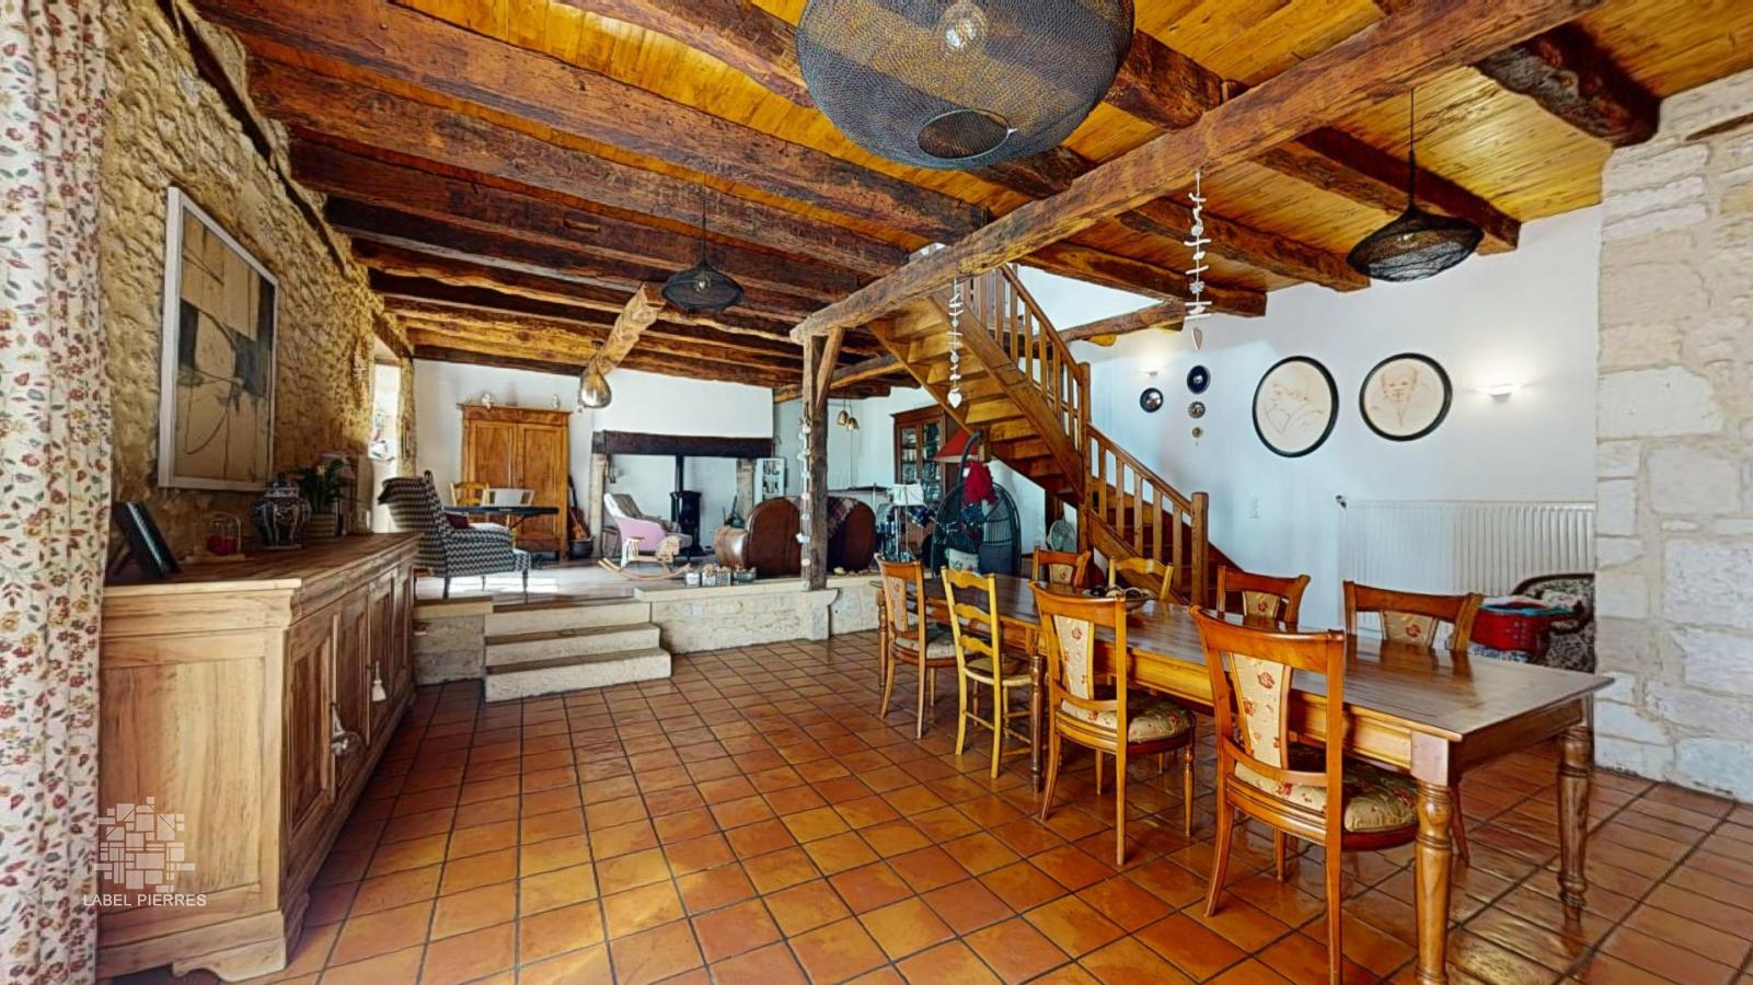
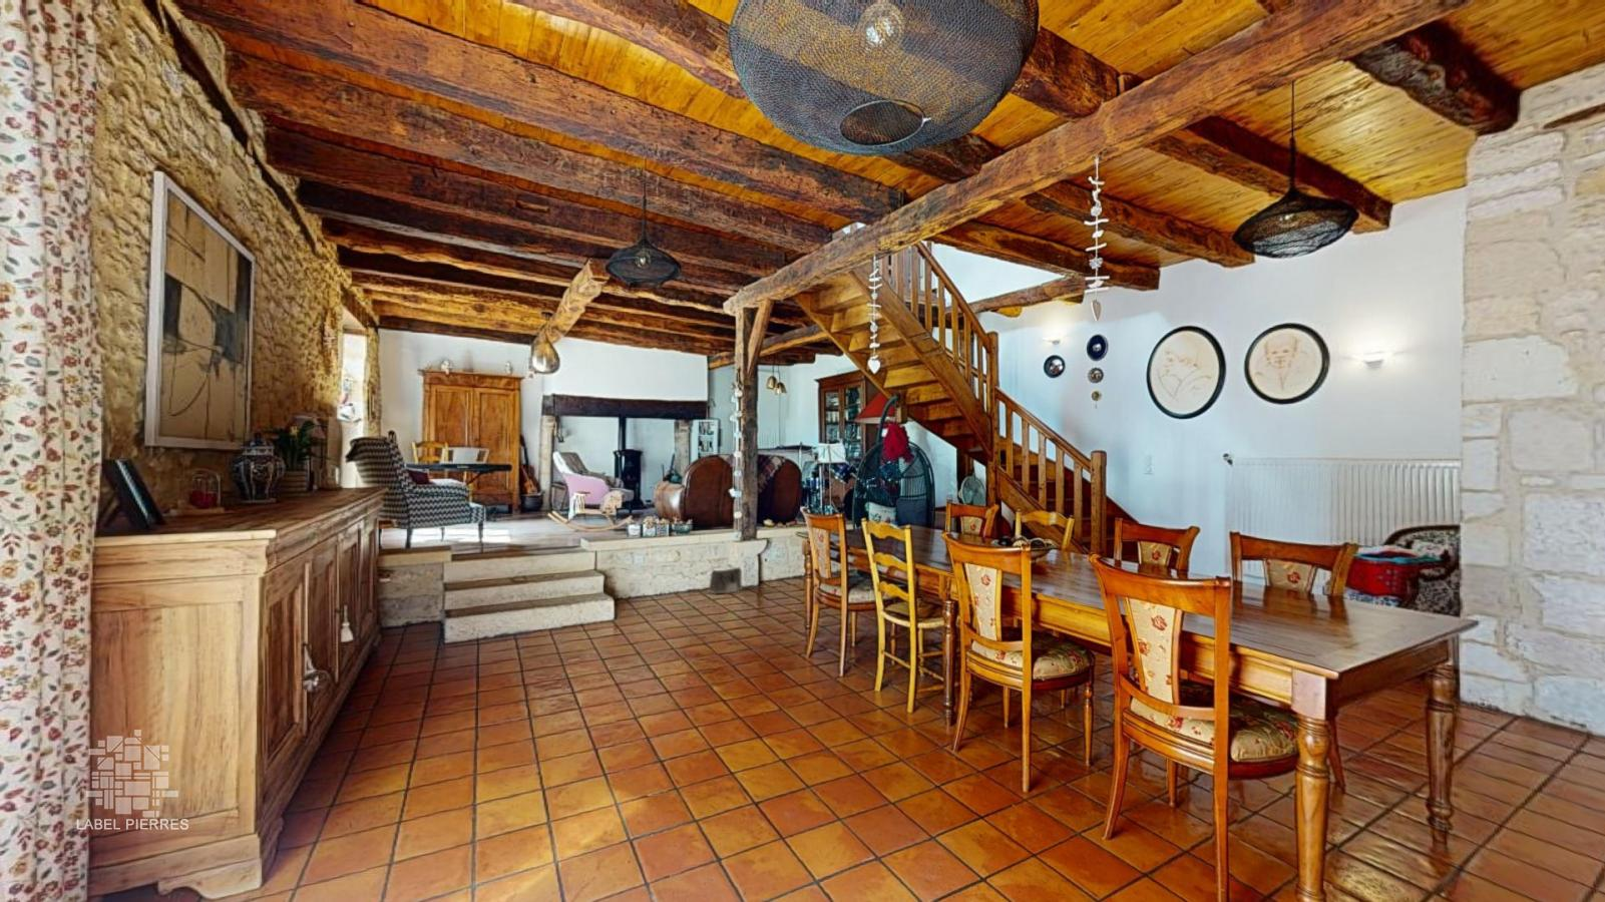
+ saddlebag [708,567,743,594]
